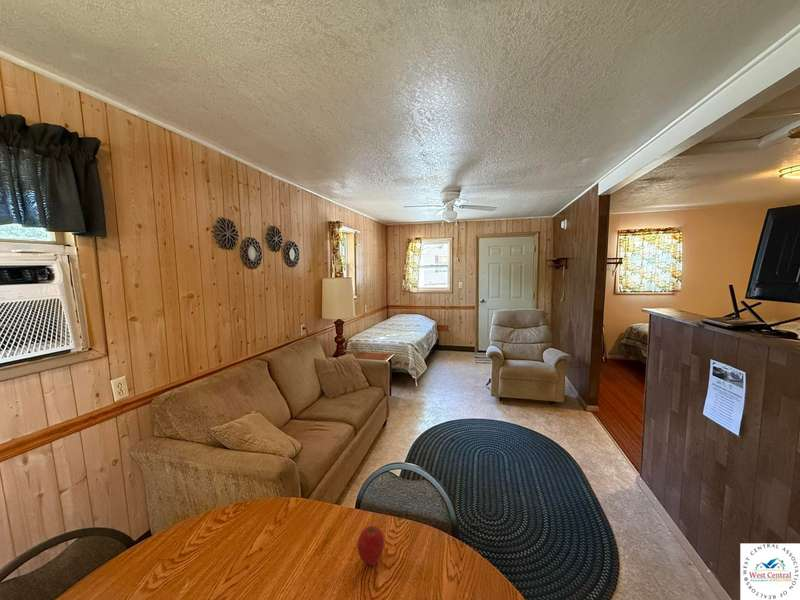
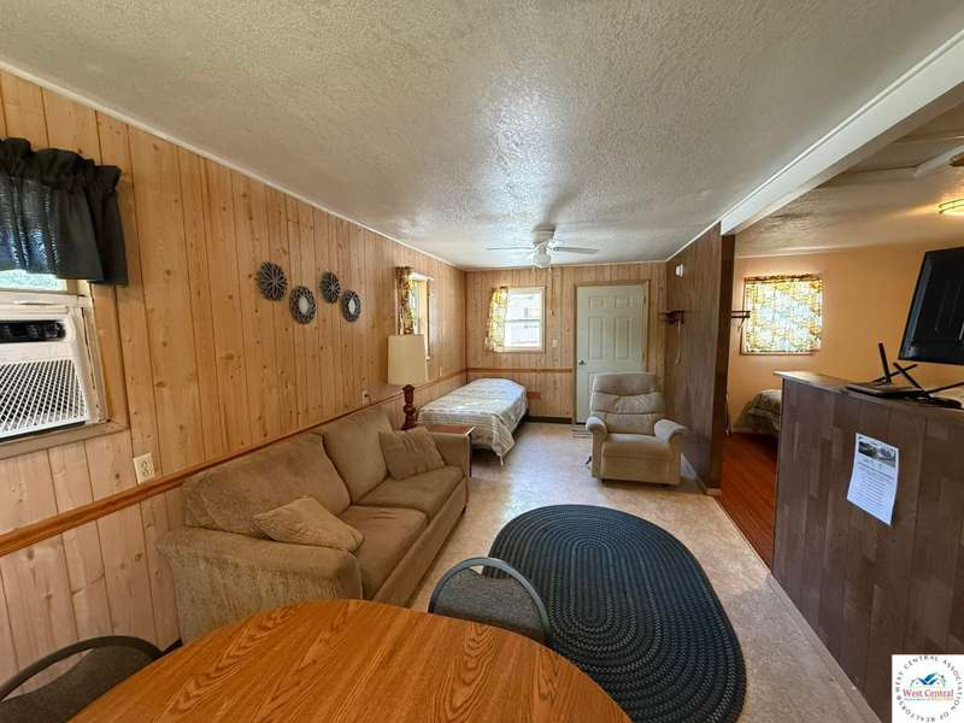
- fruit [356,525,385,567]
